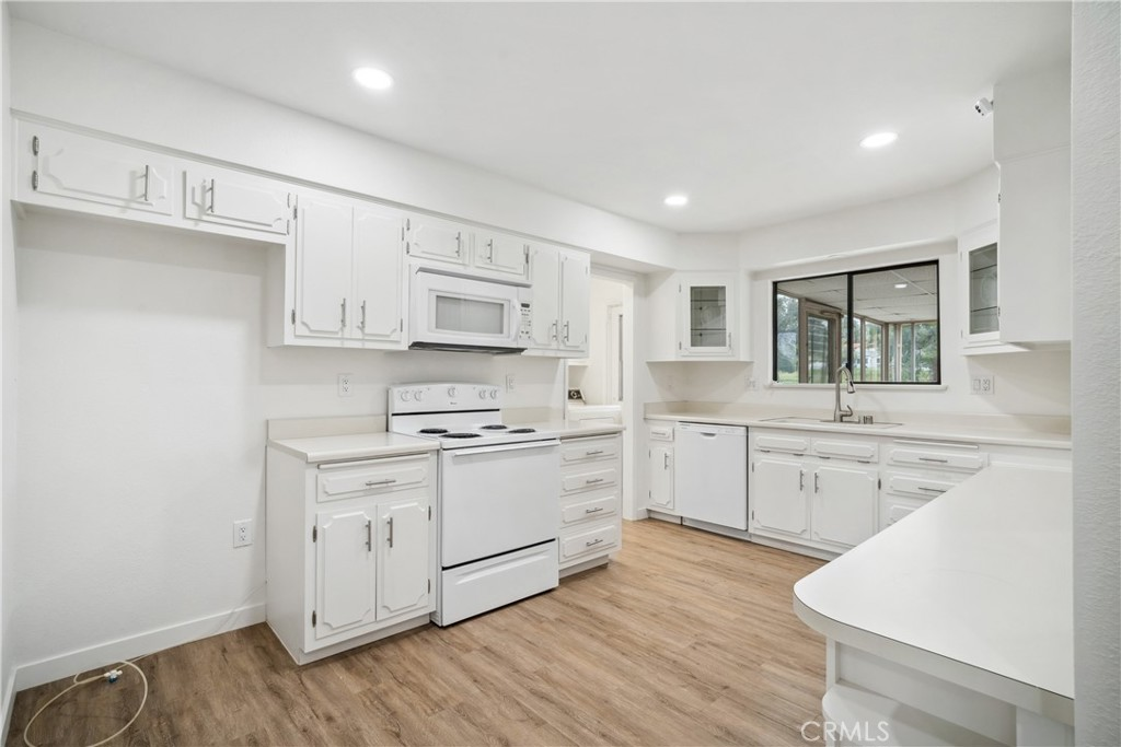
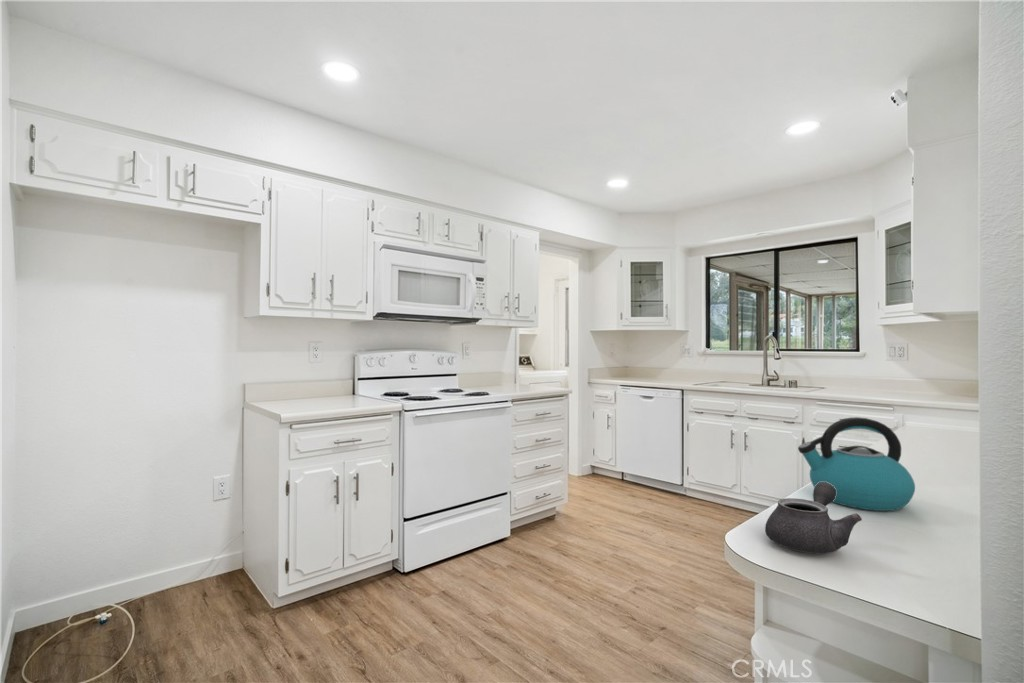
+ teapot [764,482,863,554]
+ kettle [797,416,916,512]
